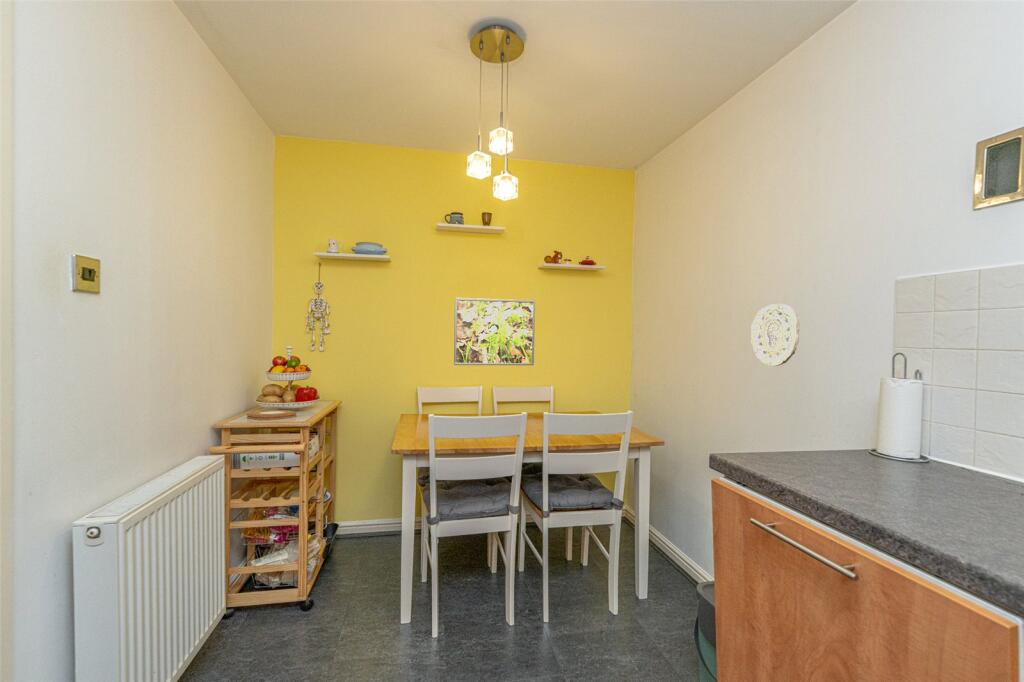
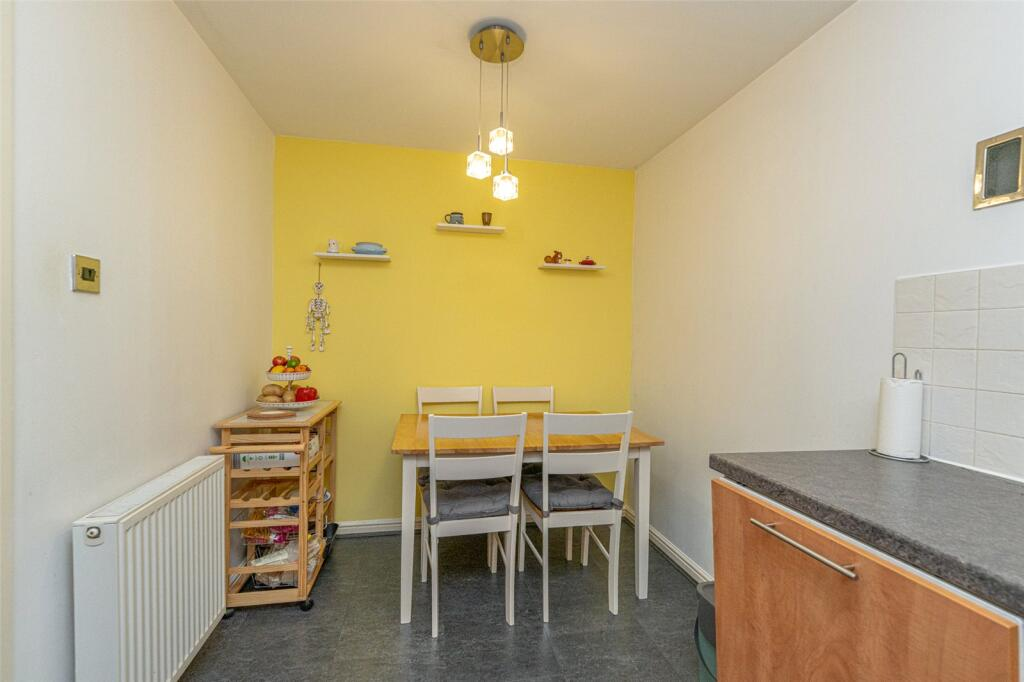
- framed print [453,297,536,366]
- decorative plate [750,303,800,367]
